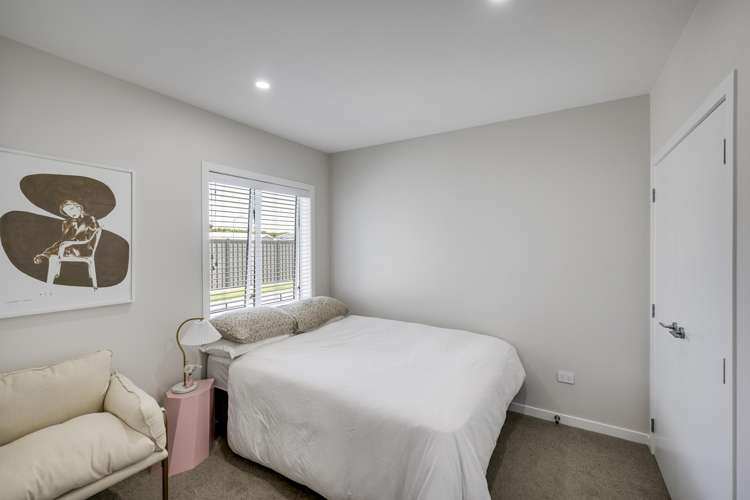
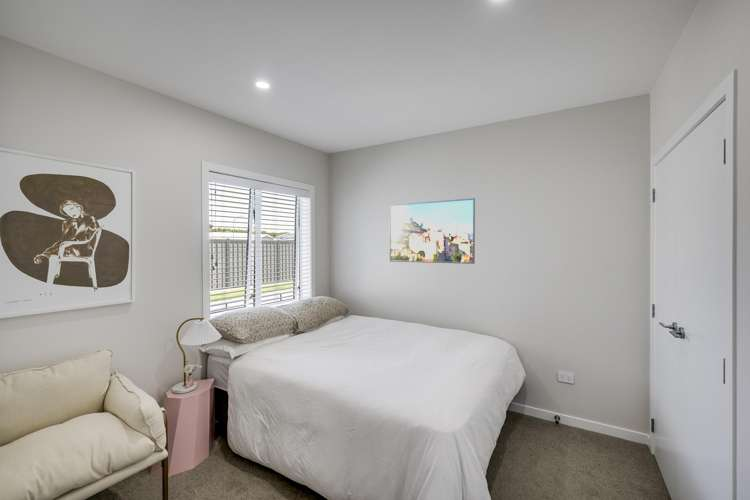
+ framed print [389,197,476,265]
